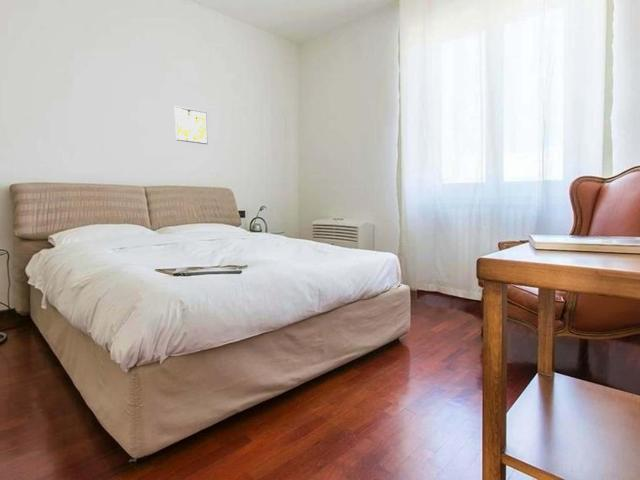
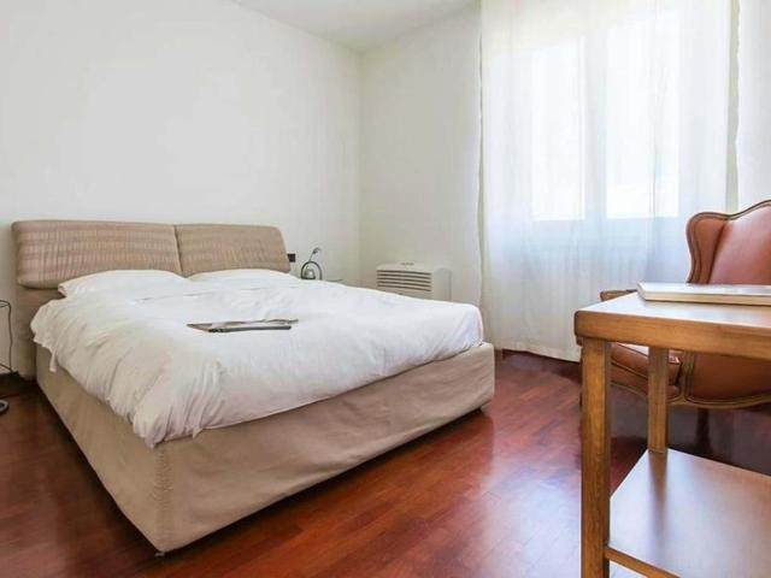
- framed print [174,105,209,145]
